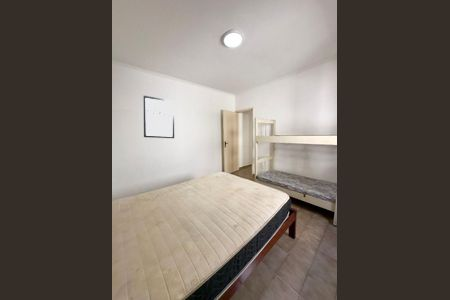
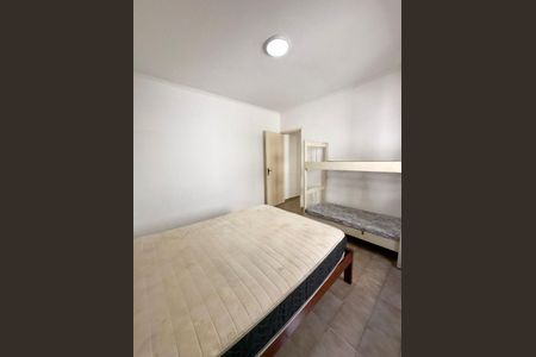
- wall art [142,95,175,139]
